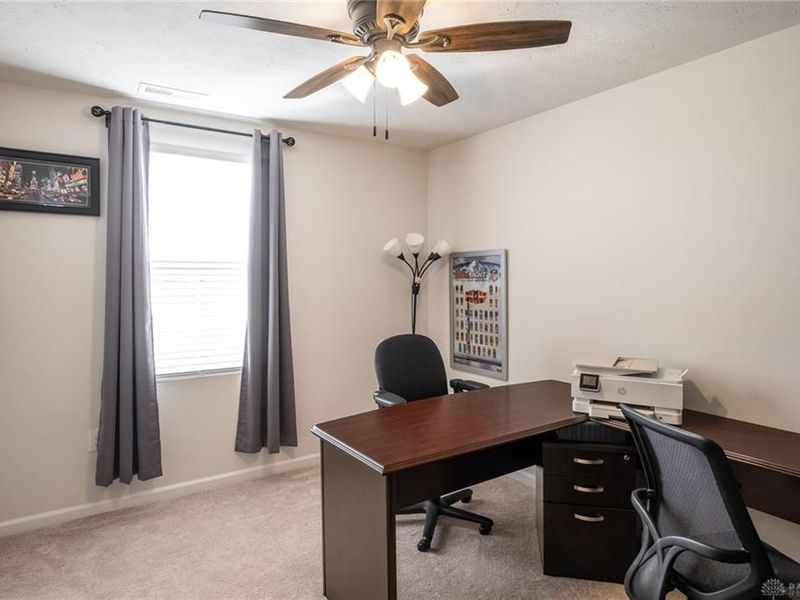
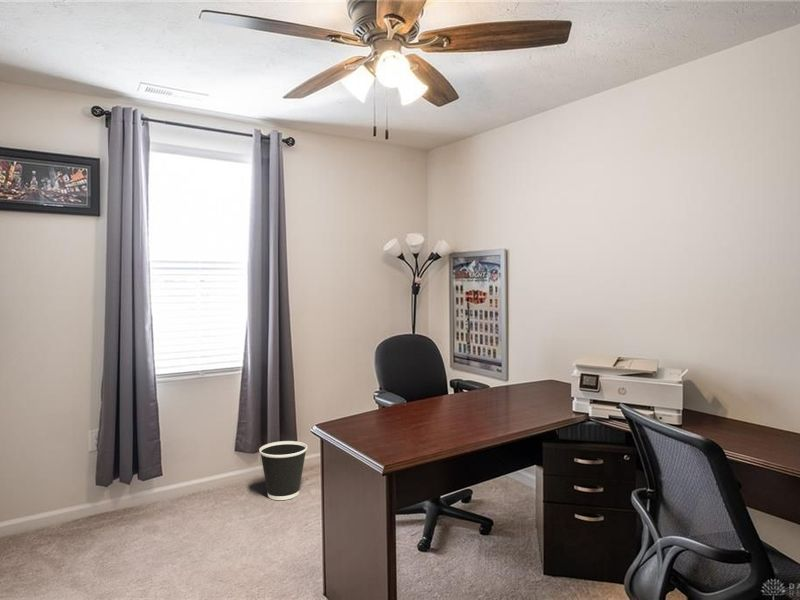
+ wastebasket [258,440,308,501]
